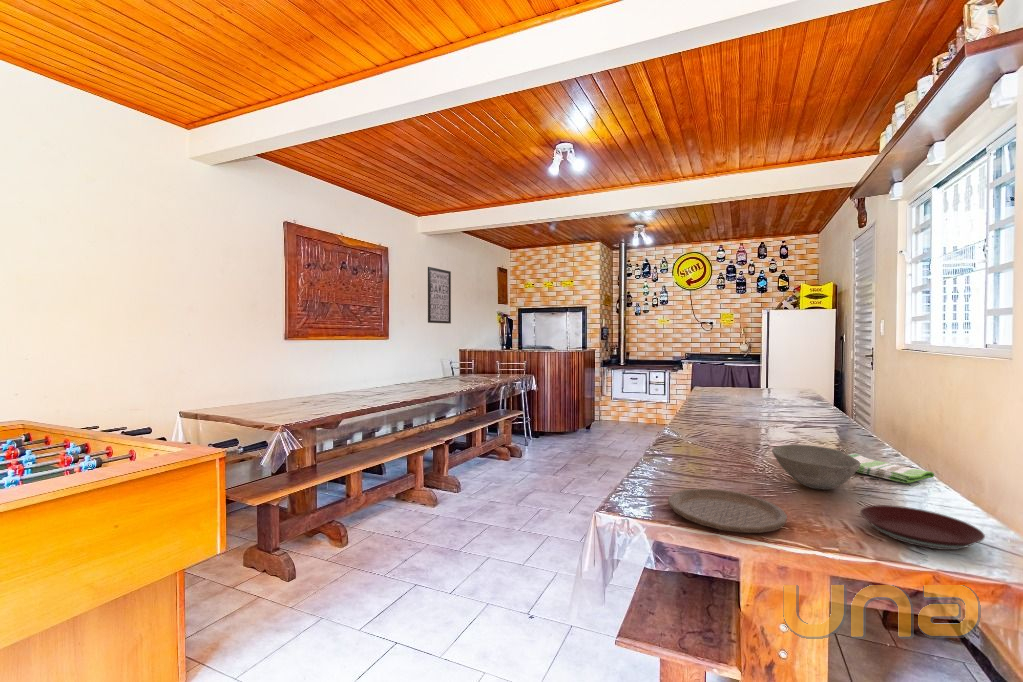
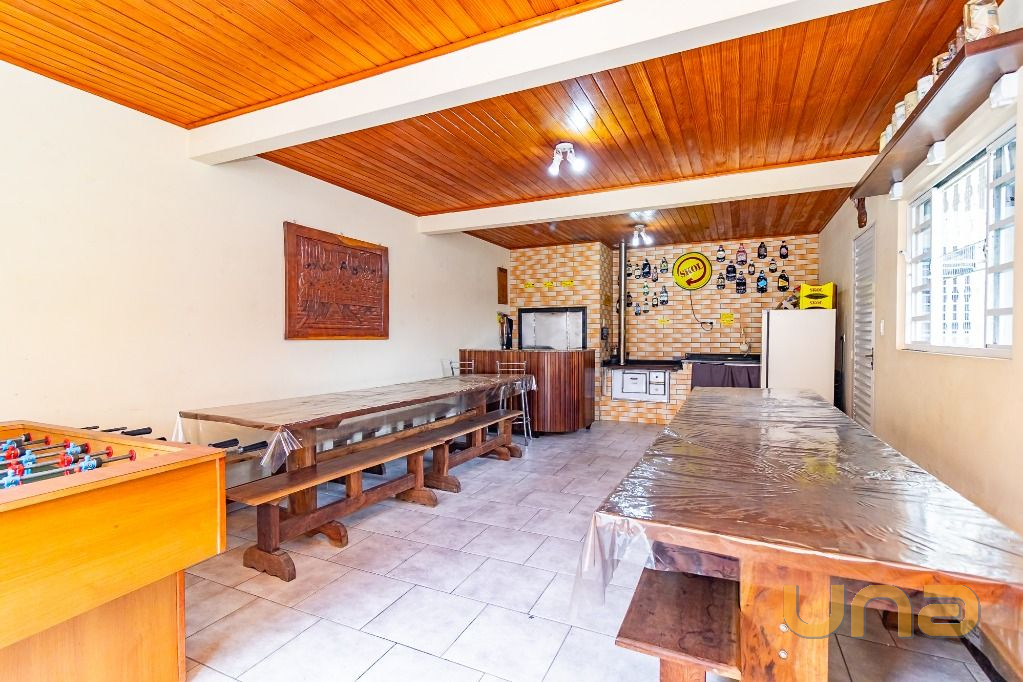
- plate [859,504,986,551]
- plate [667,488,788,534]
- dish towel [848,453,935,484]
- wall art [427,266,452,325]
- bowl [771,444,861,491]
